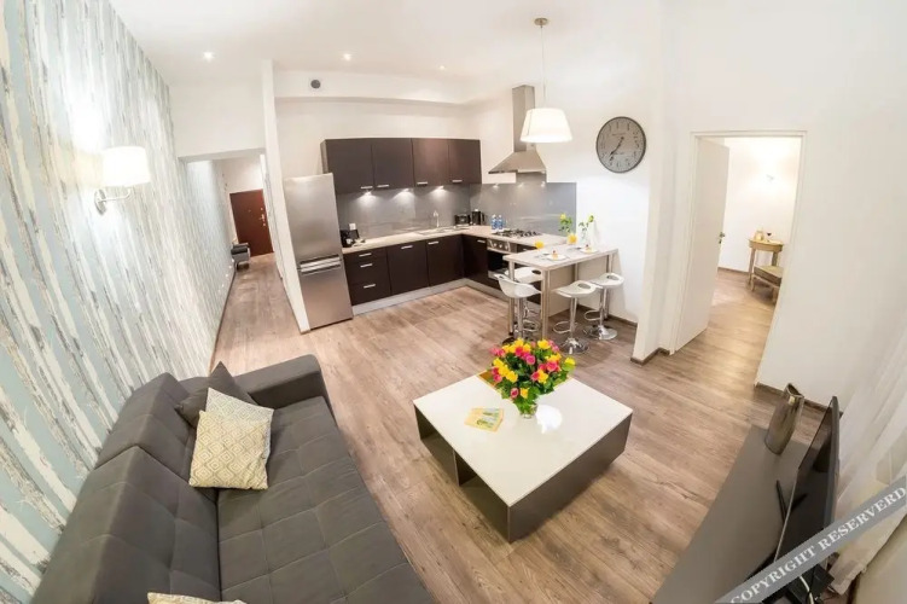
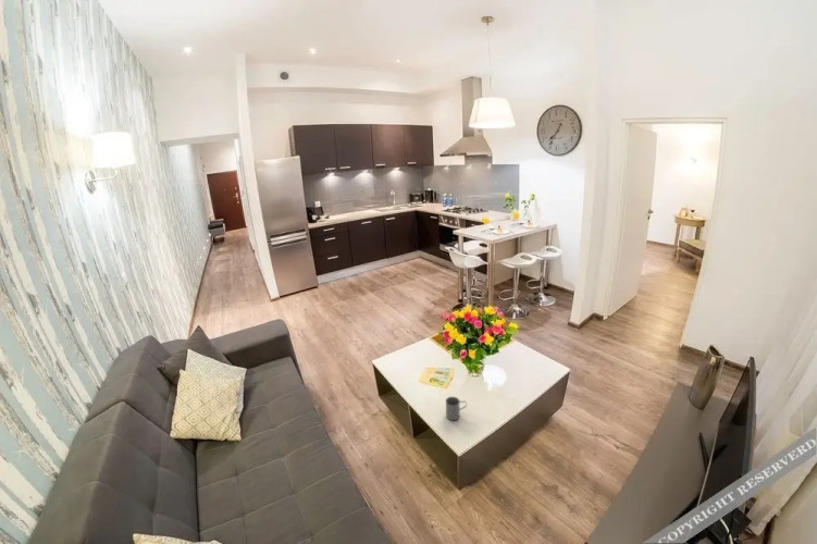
+ mug [445,396,468,421]
